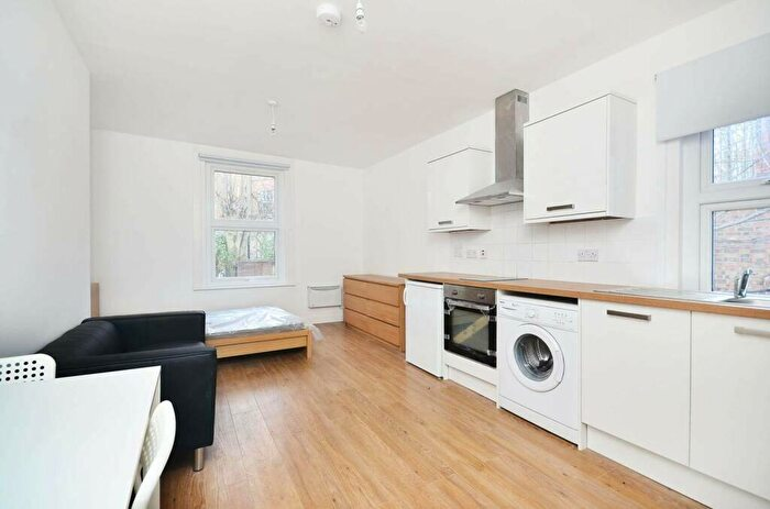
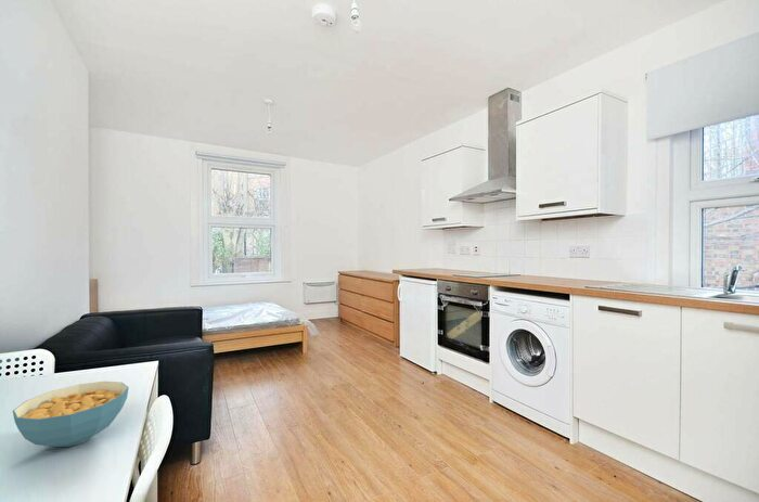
+ cereal bowl [12,381,130,448]
